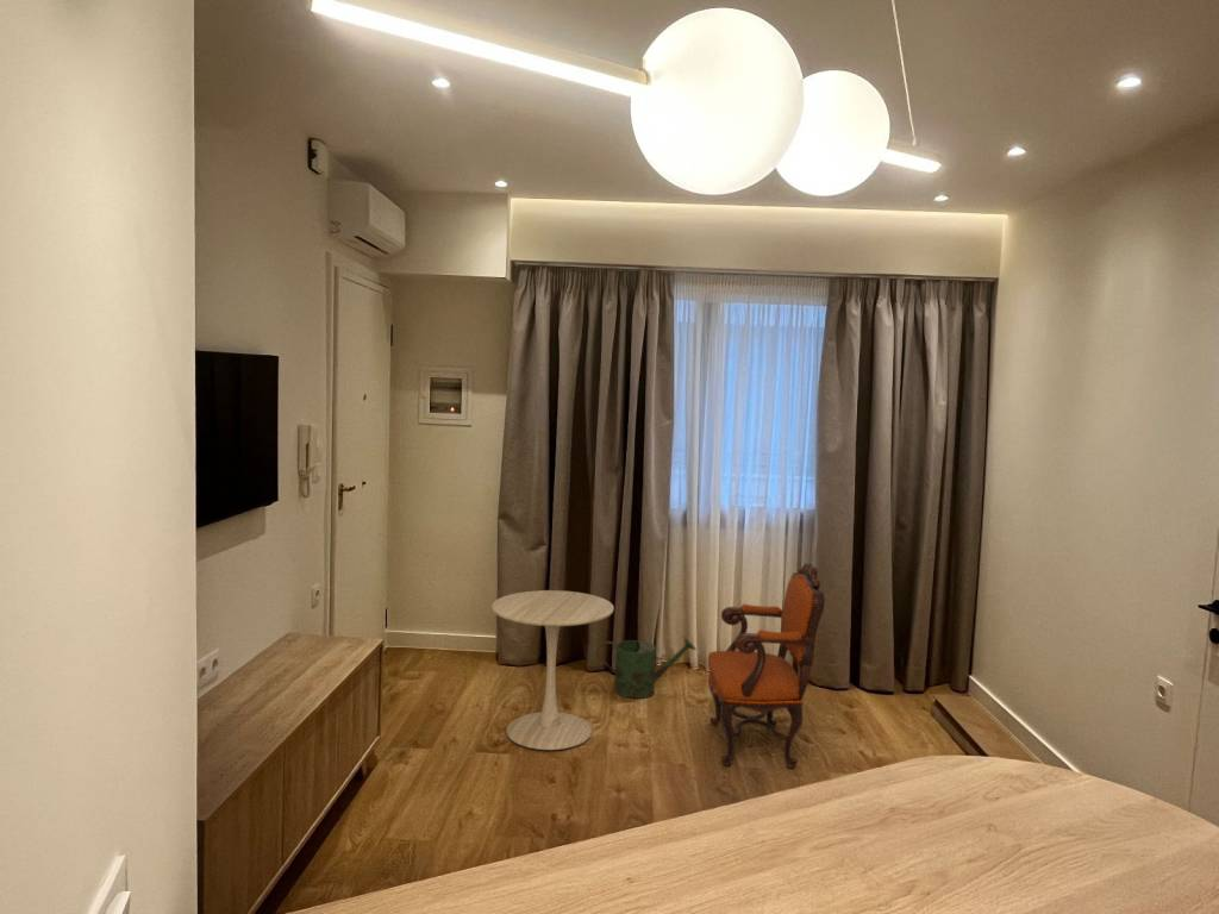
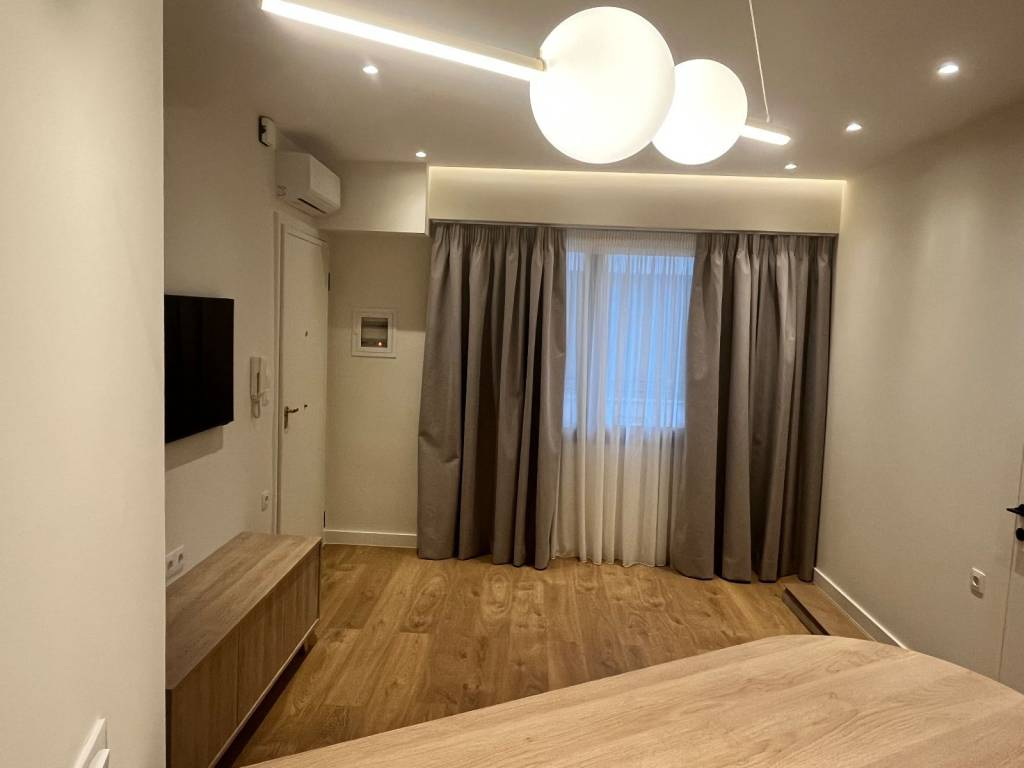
- watering can [596,636,698,700]
- armchair [707,562,826,769]
- side table [490,589,614,751]
